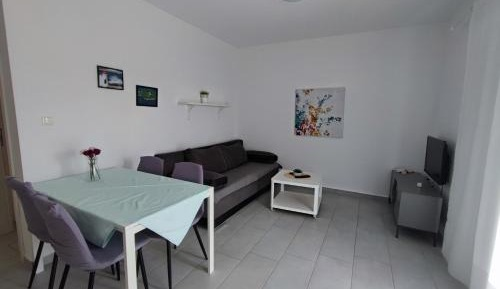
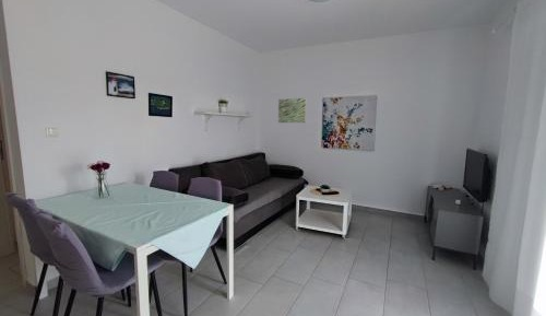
+ wall art [277,97,307,124]
